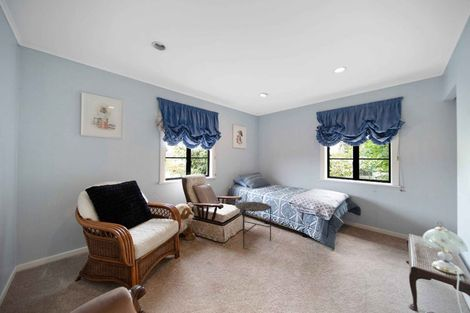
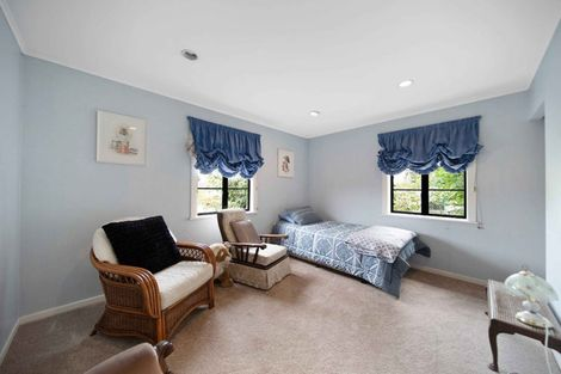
- side table [235,200,272,249]
